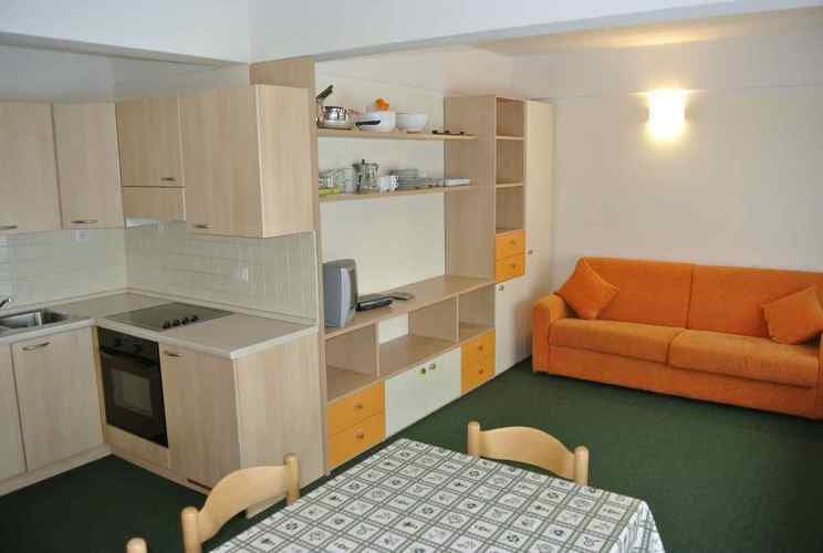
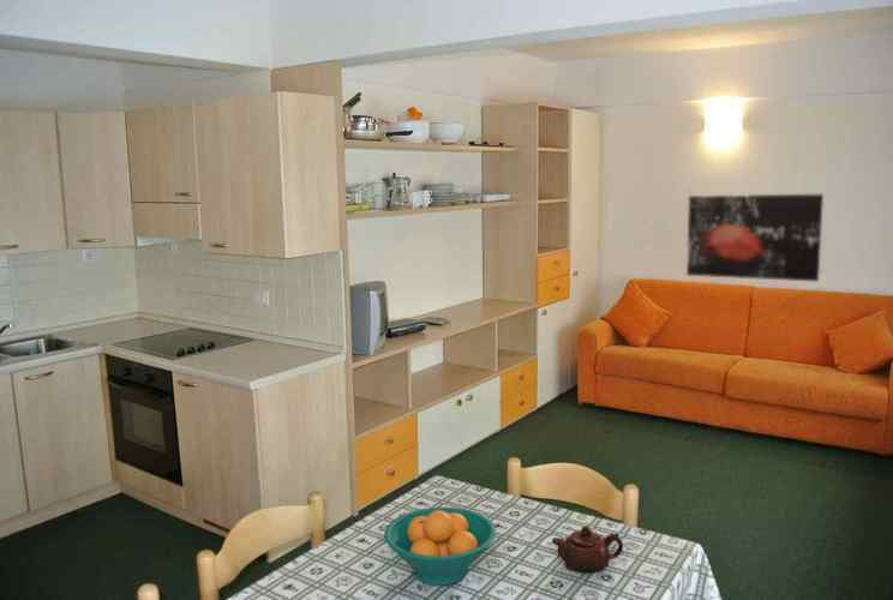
+ teapot [551,526,624,574]
+ wall art [685,193,825,283]
+ fruit bowl [383,506,497,586]
